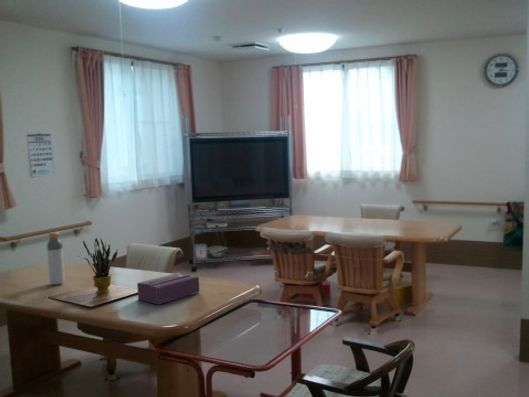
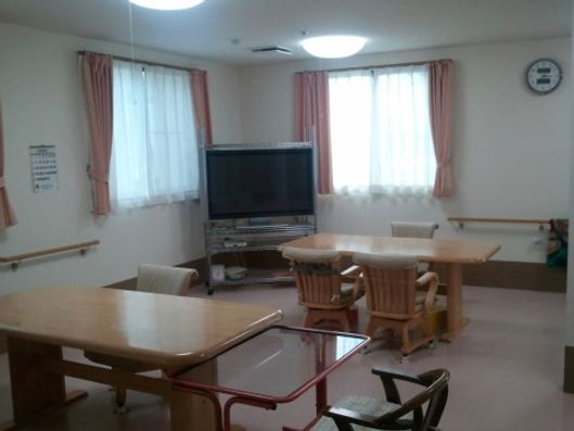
- tissue box [136,272,200,305]
- bottle [46,231,66,286]
- potted plant [49,237,138,308]
